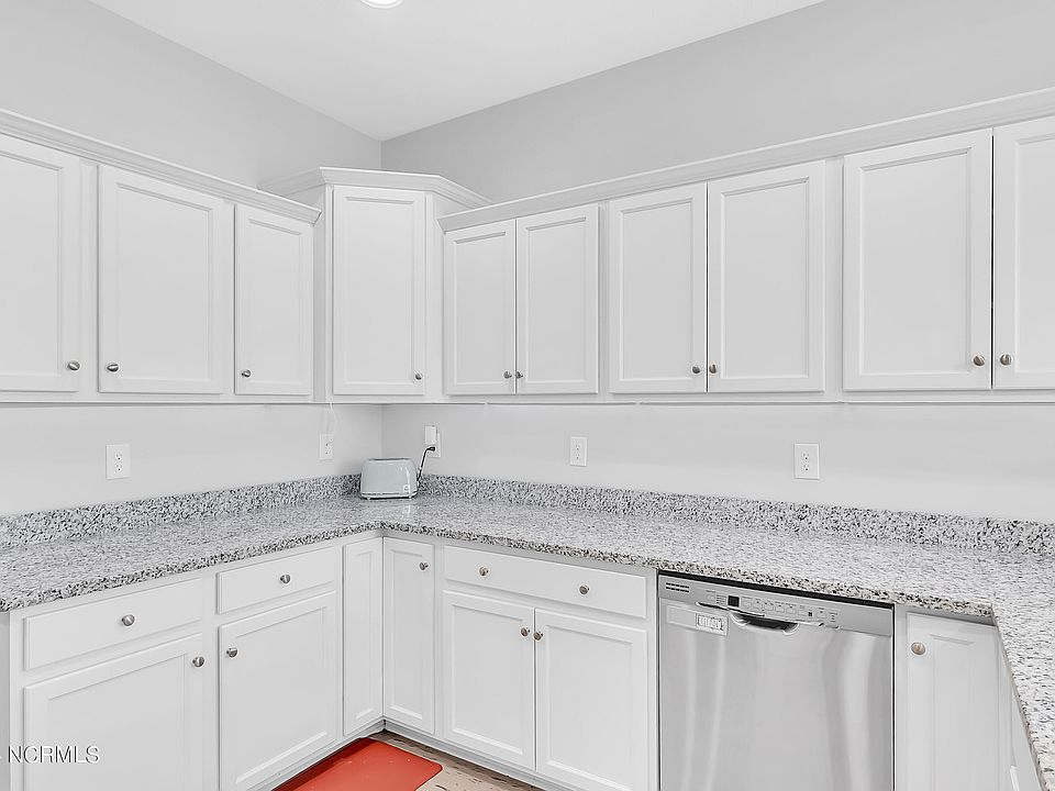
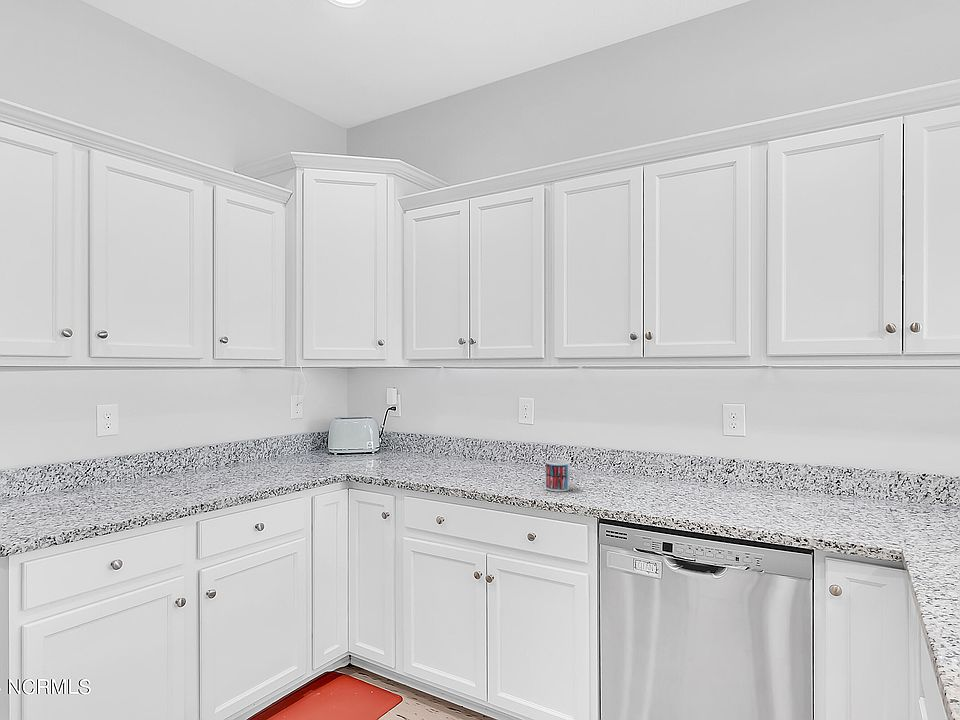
+ mug [545,458,580,492]
